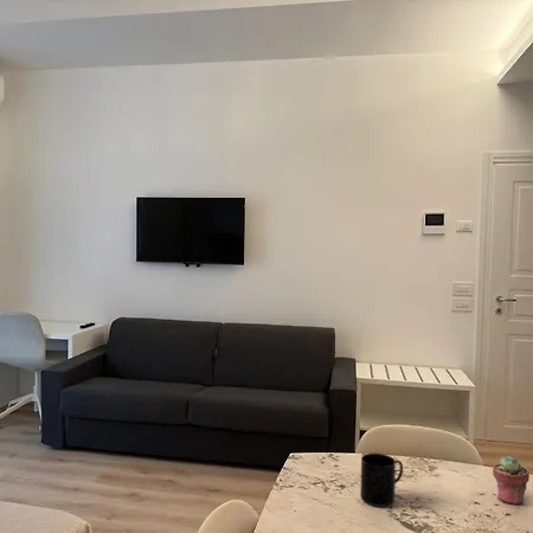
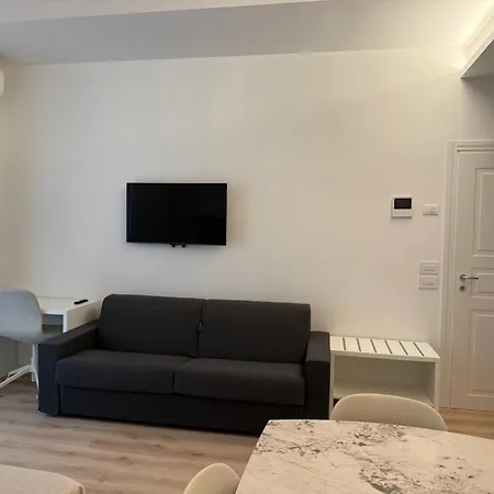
- potted succulent [492,455,531,506]
- mug [359,452,404,508]
